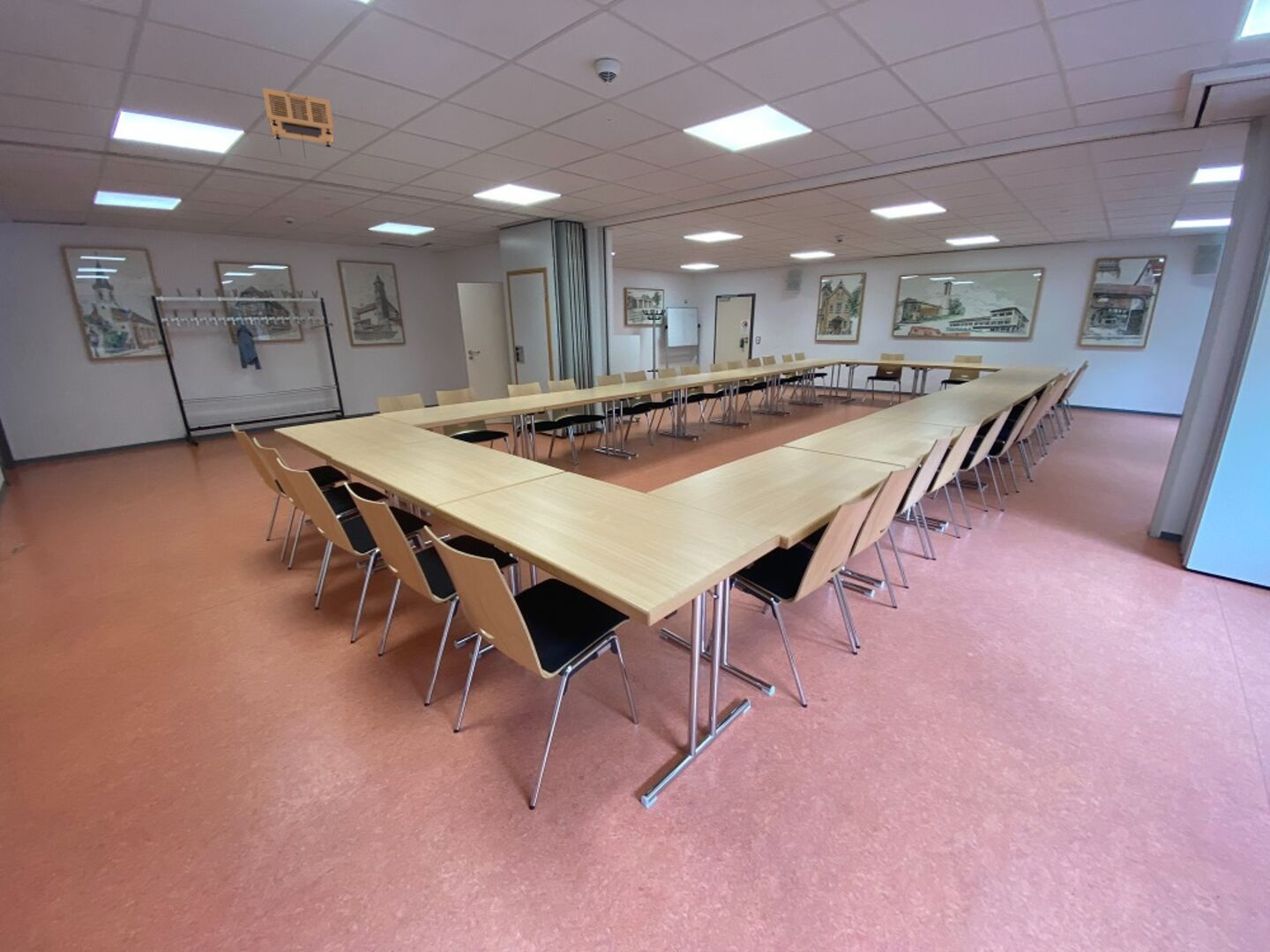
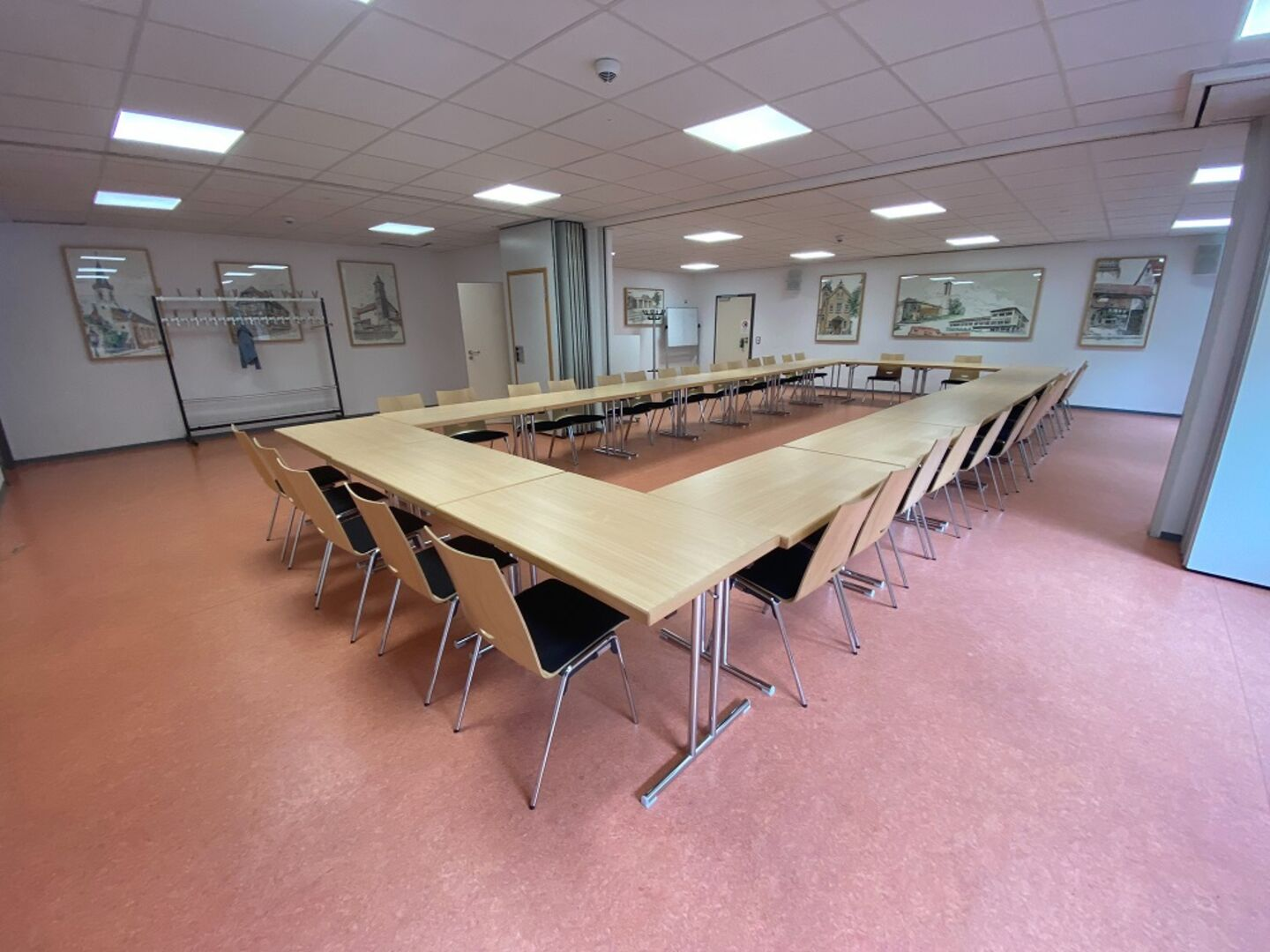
- projector [261,86,334,160]
